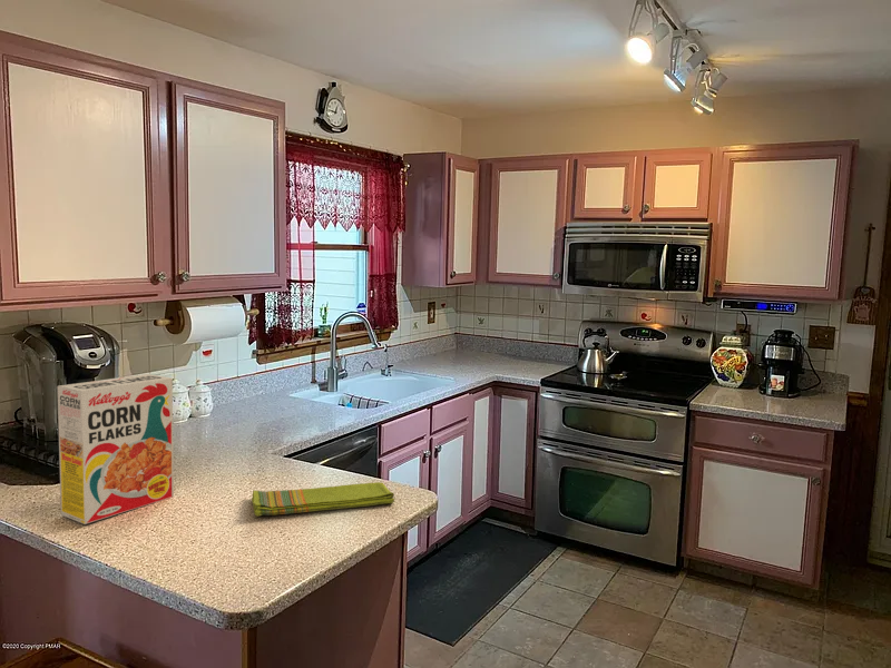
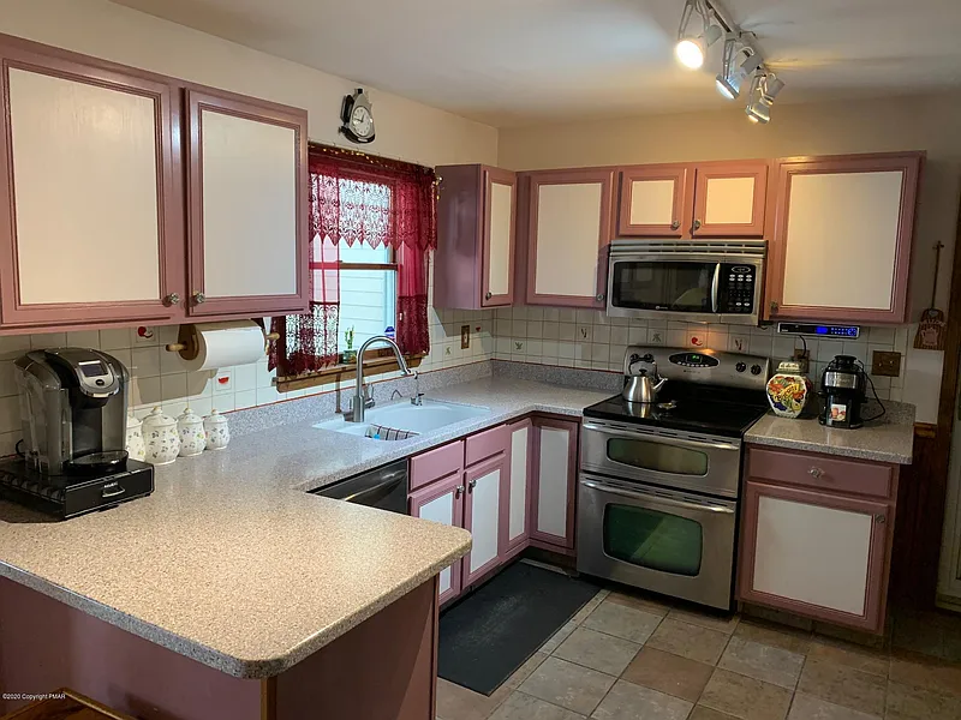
- cereal box [56,373,175,525]
- dish towel [251,481,395,518]
